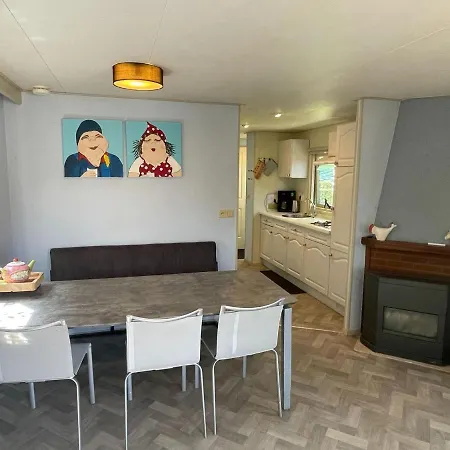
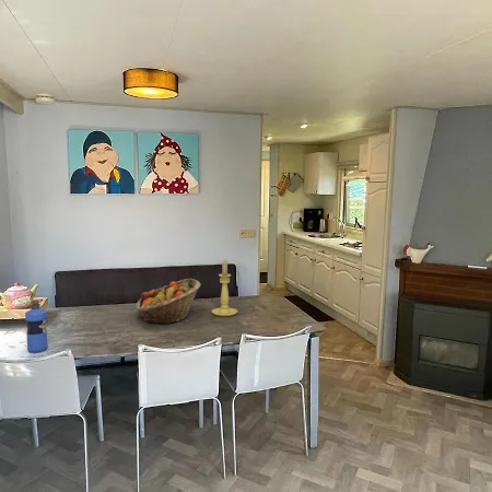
+ candle holder [211,259,238,317]
+ fruit basket [136,278,202,325]
+ water bottle [24,298,49,354]
